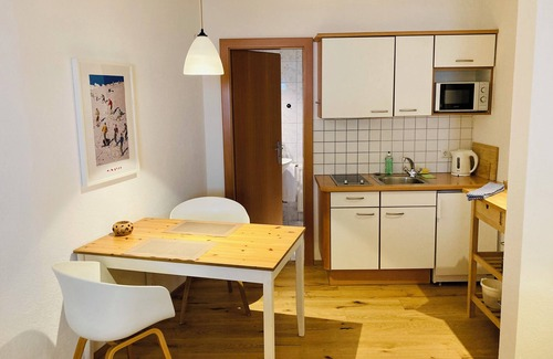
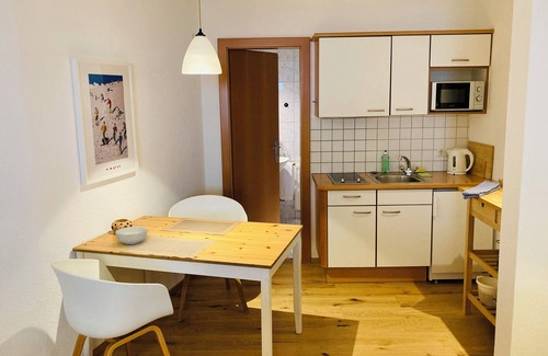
+ cereal bowl [114,226,148,245]
